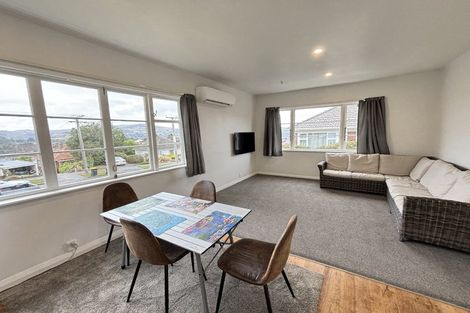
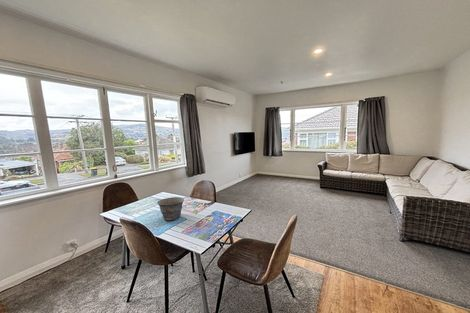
+ bowl [156,196,185,221]
